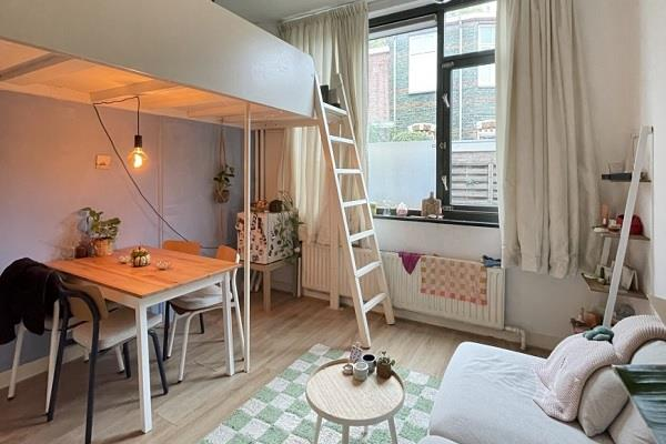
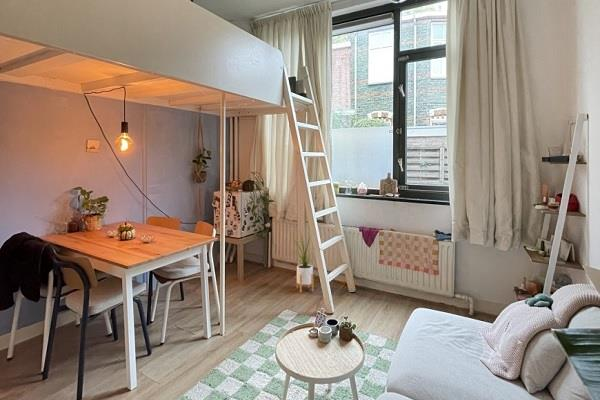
+ house plant [287,228,322,294]
